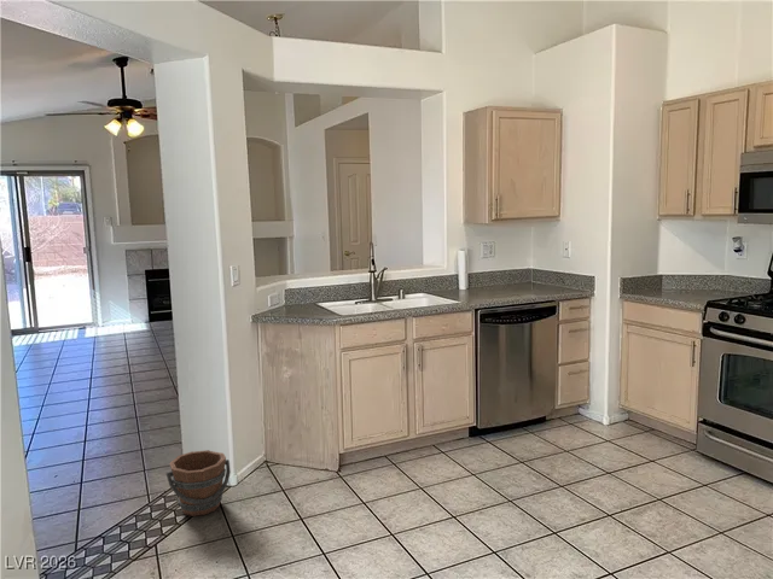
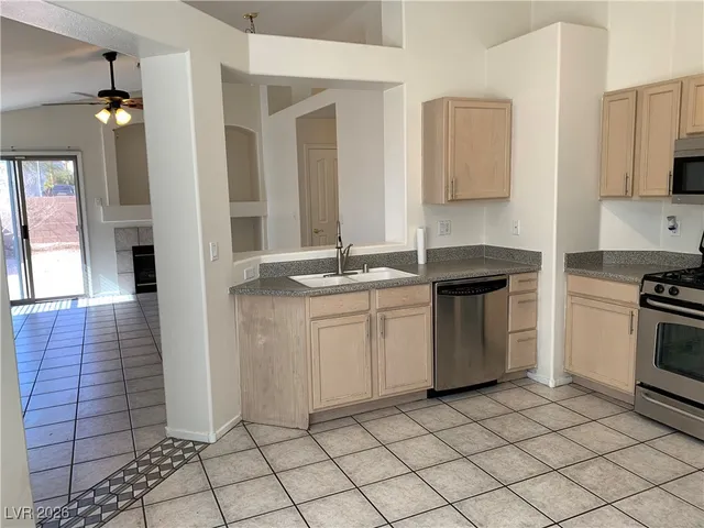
- bucket [165,449,232,517]
